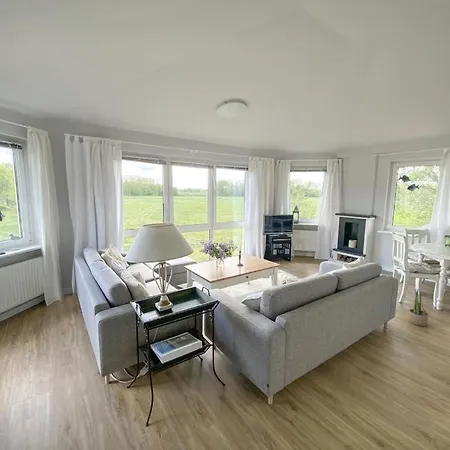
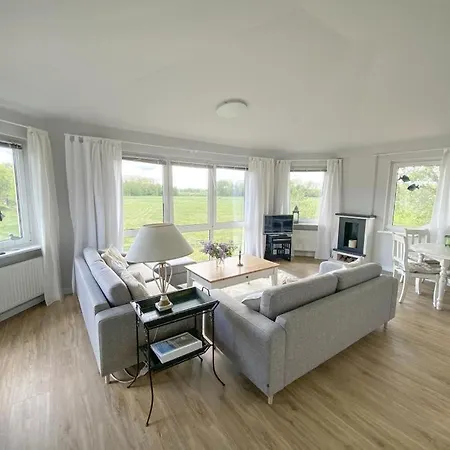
- potted plant [408,288,429,327]
